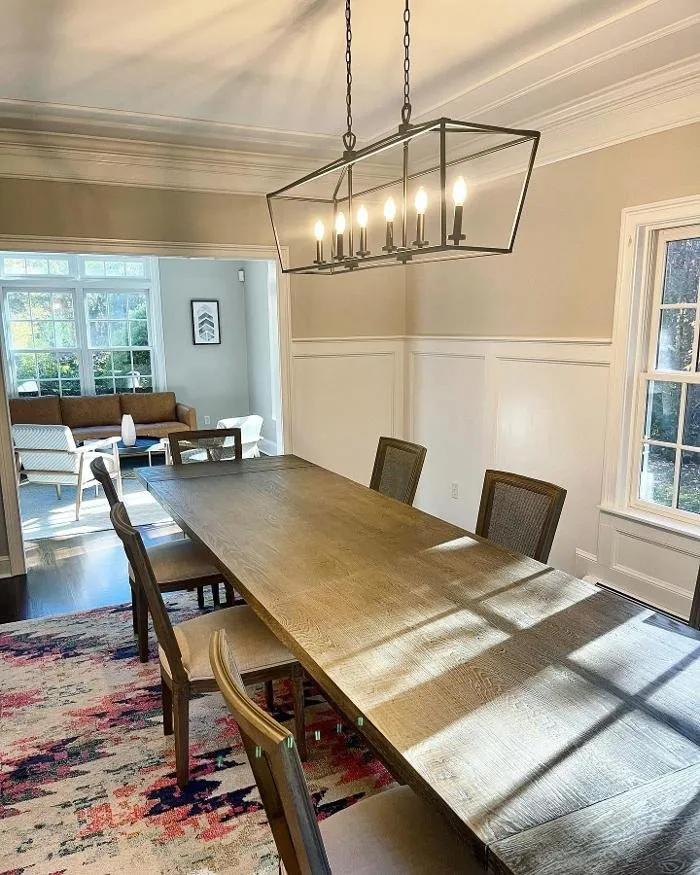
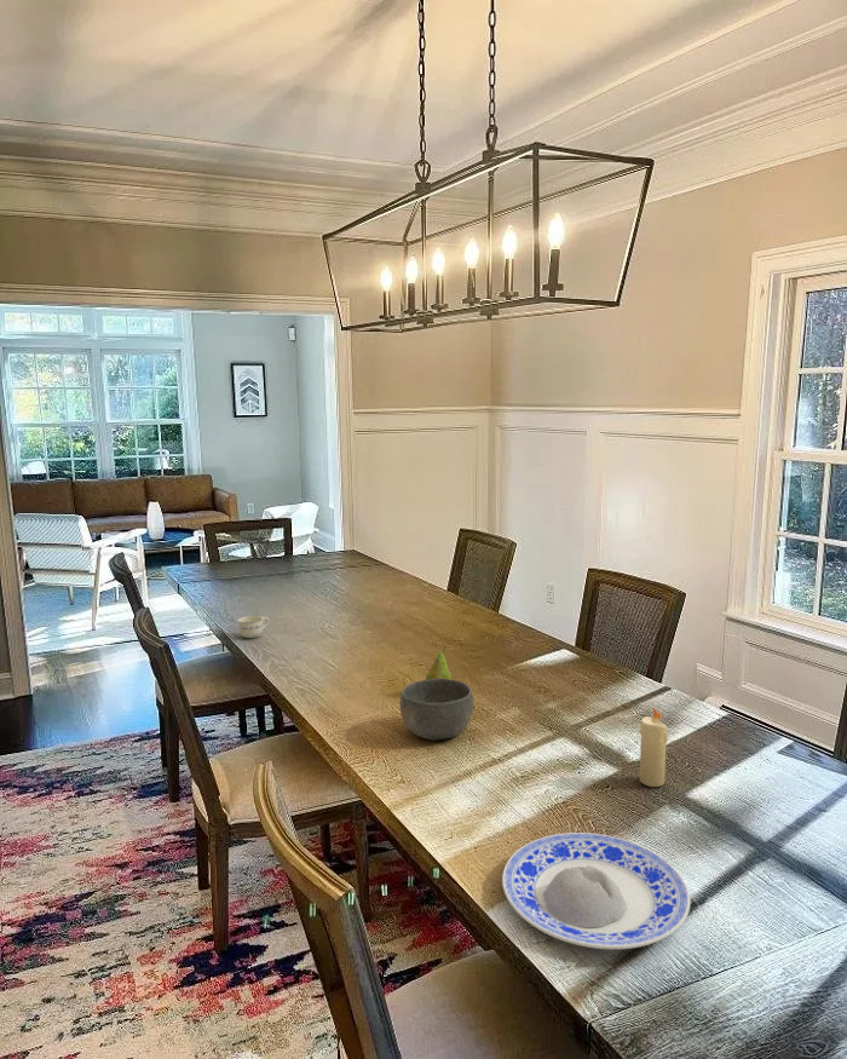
+ fruit [425,645,453,680]
+ candle [639,707,668,788]
+ plate [501,831,691,950]
+ bowl [399,679,474,741]
+ cup [236,615,271,639]
